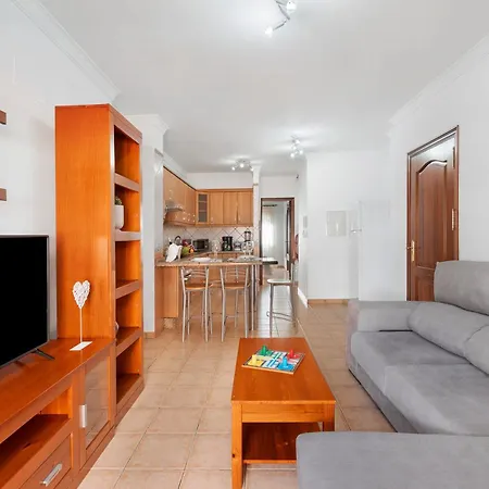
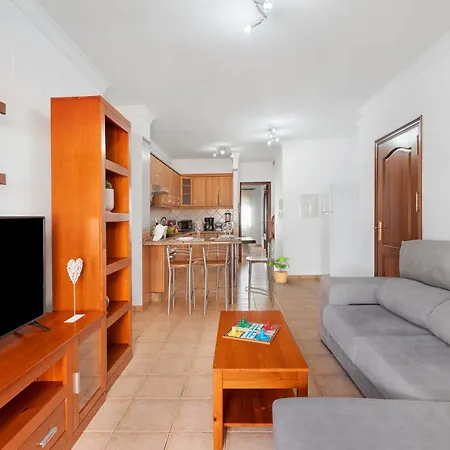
+ potted plant [266,256,290,284]
